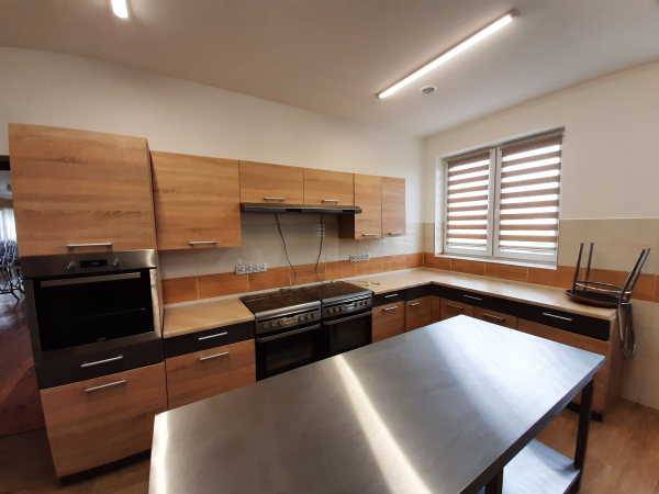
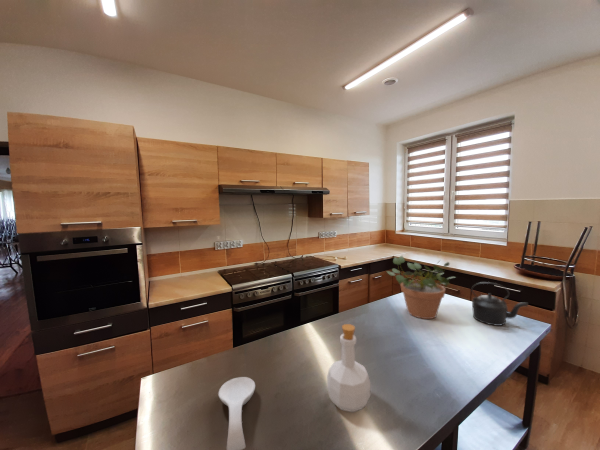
+ potted plant [385,255,458,320]
+ spoon rest [217,376,256,450]
+ bottle [326,323,371,413]
+ kettle [470,281,529,327]
